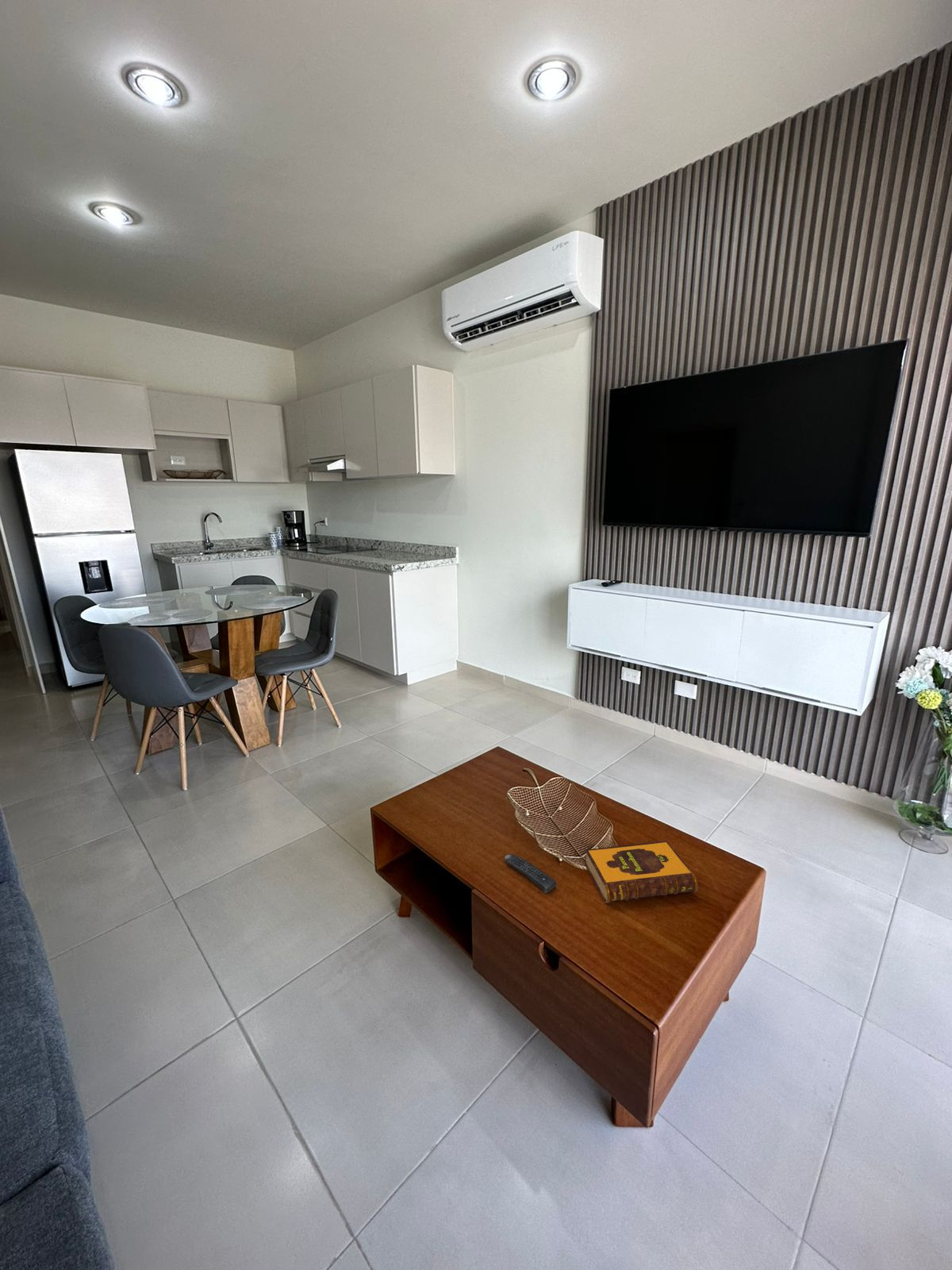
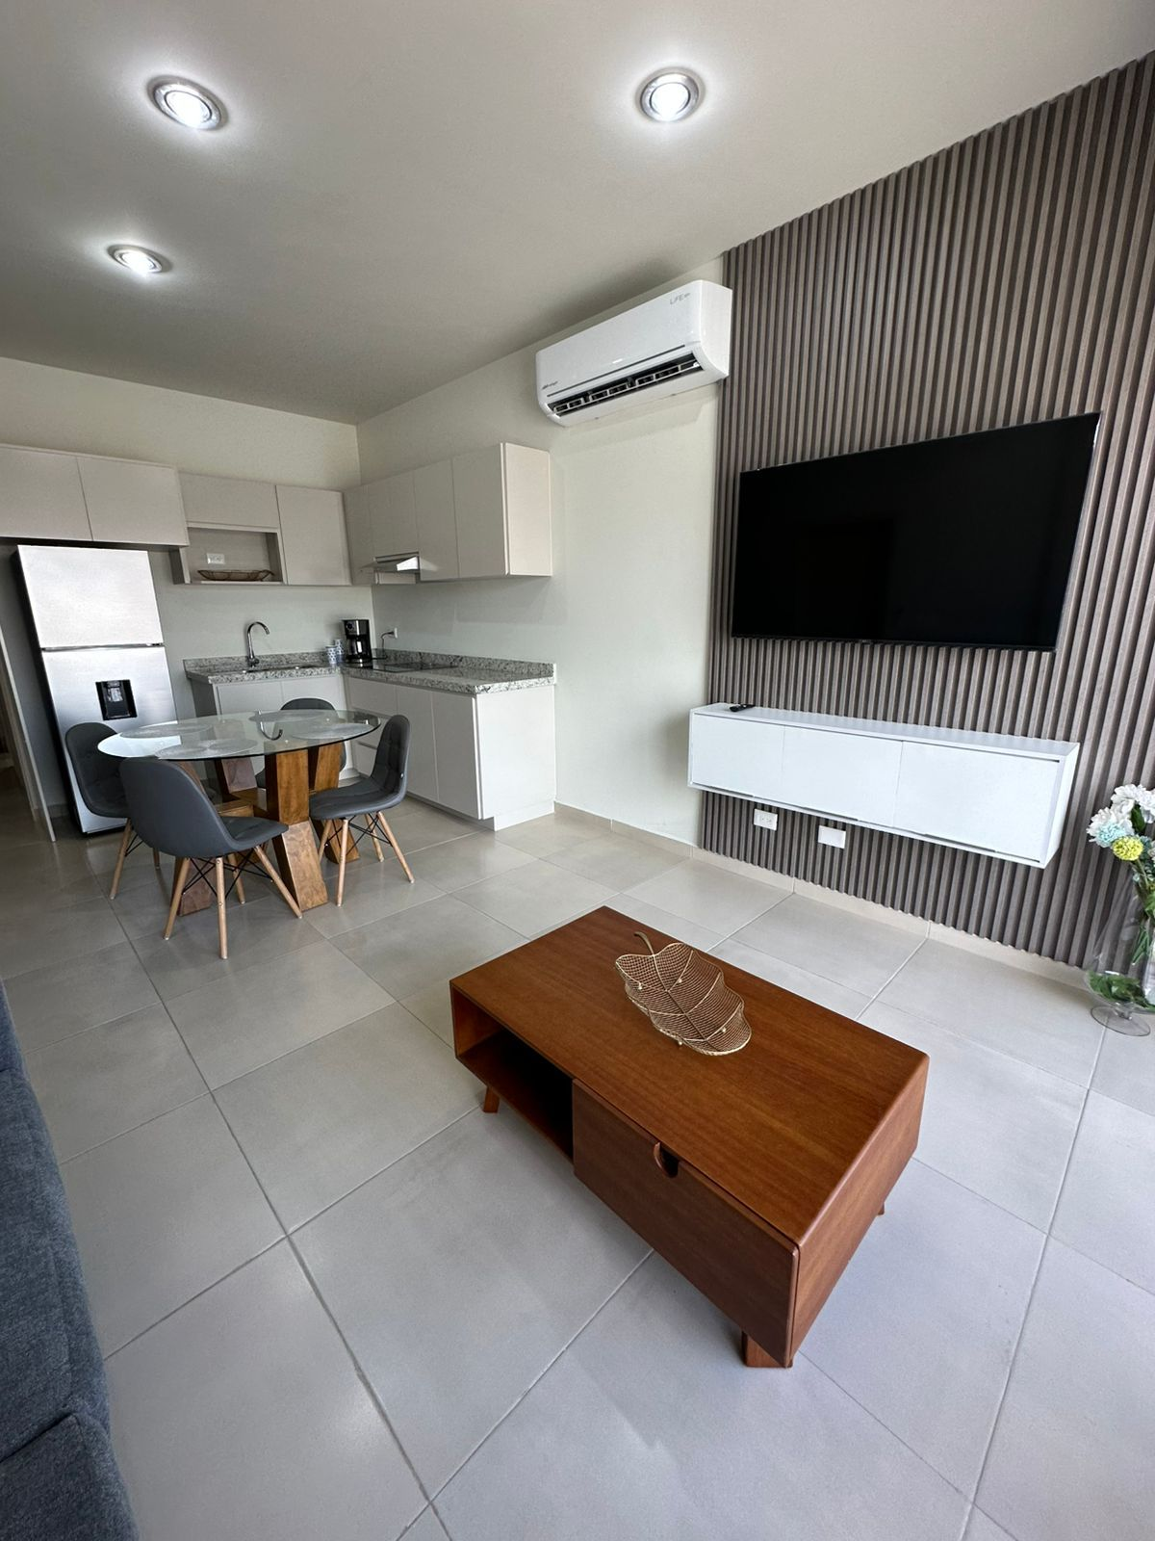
- remote control [505,854,558,894]
- hardback book [584,840,699,903]
